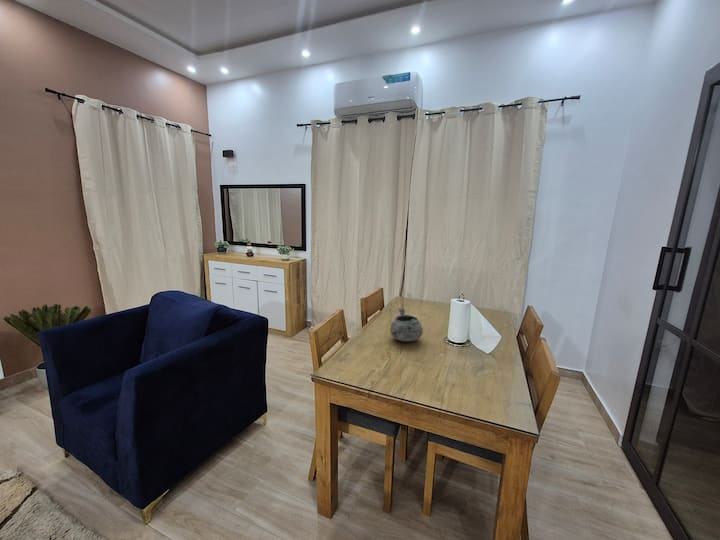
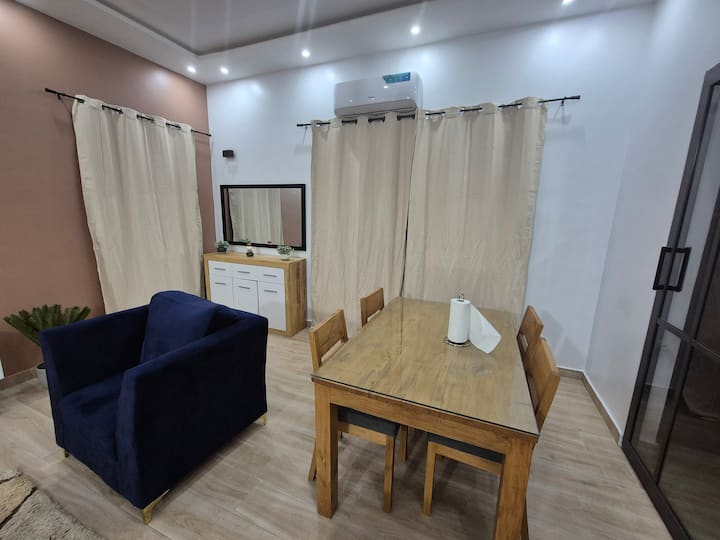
- decorative bowl [389,307,424,342]
